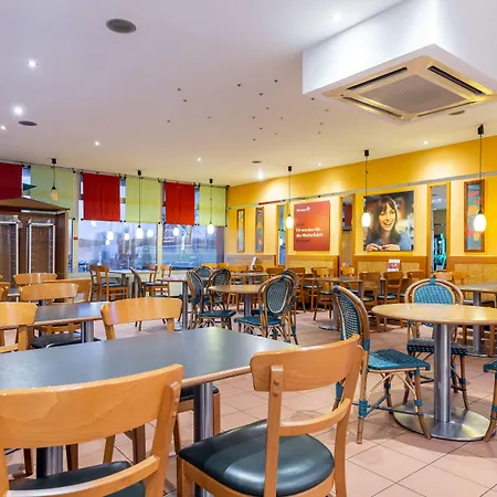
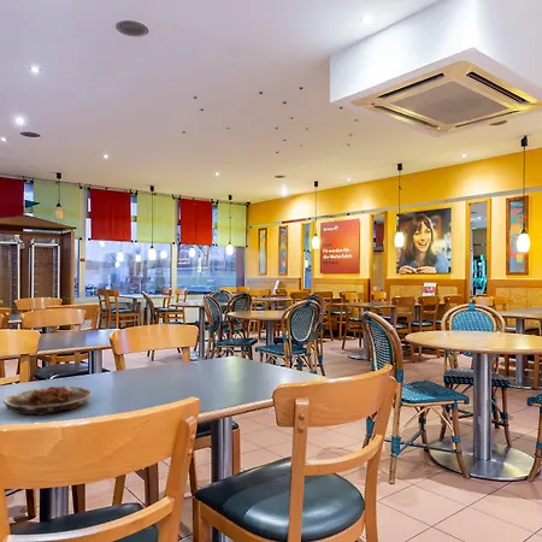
+ plate [2,385,93,416]
